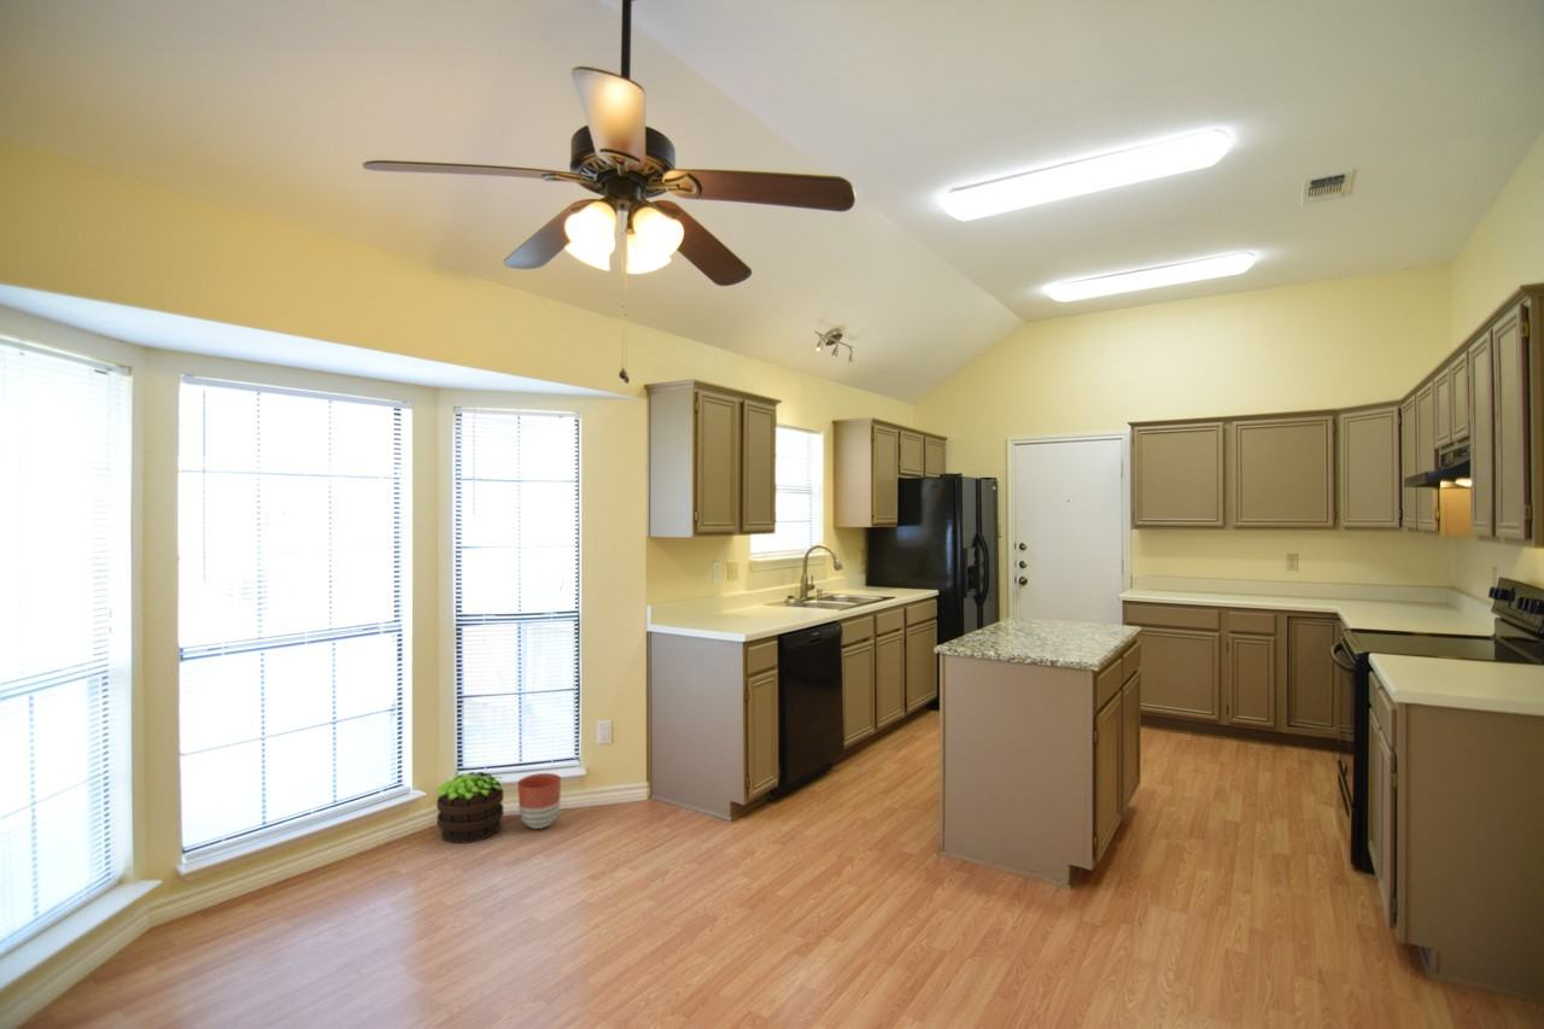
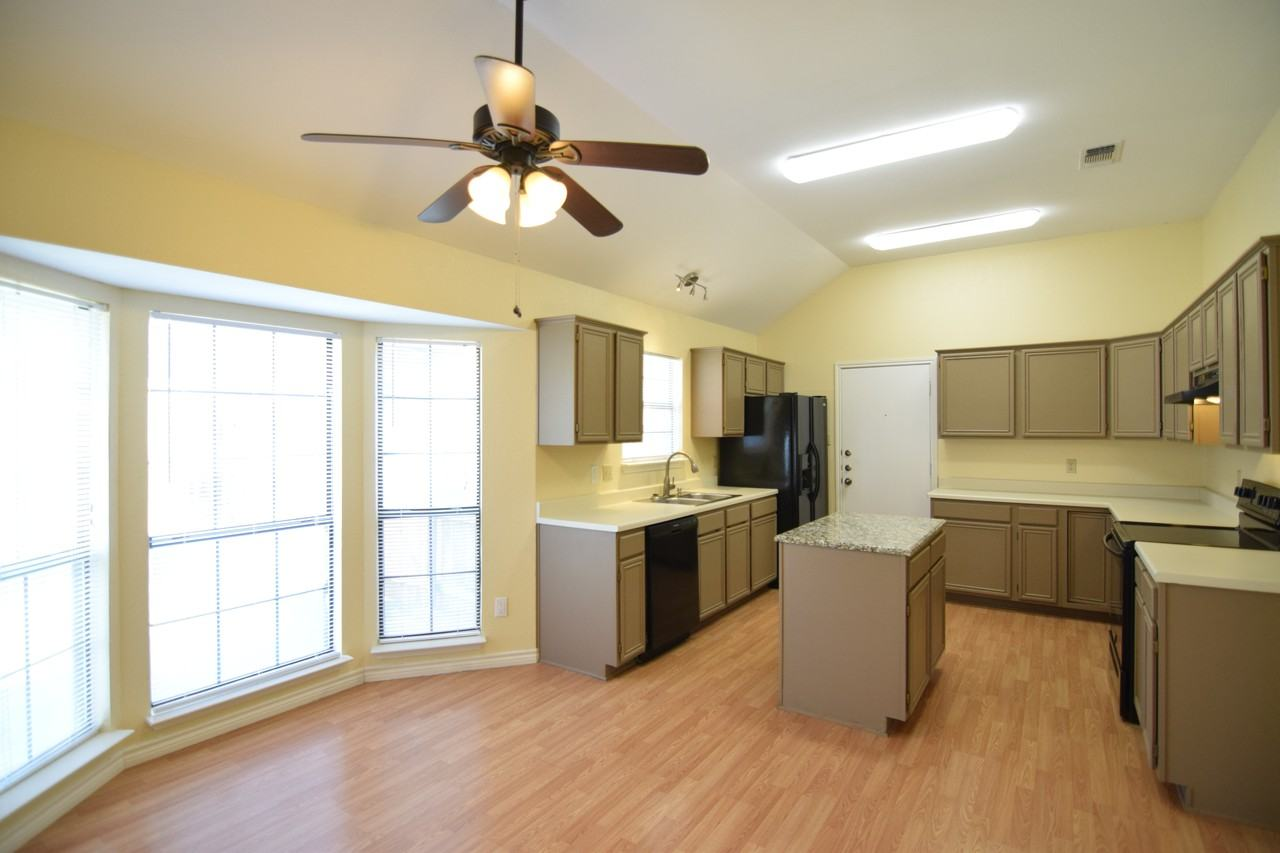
- planter [516,772,562,830]
- potted plant [434,771,505,844]
